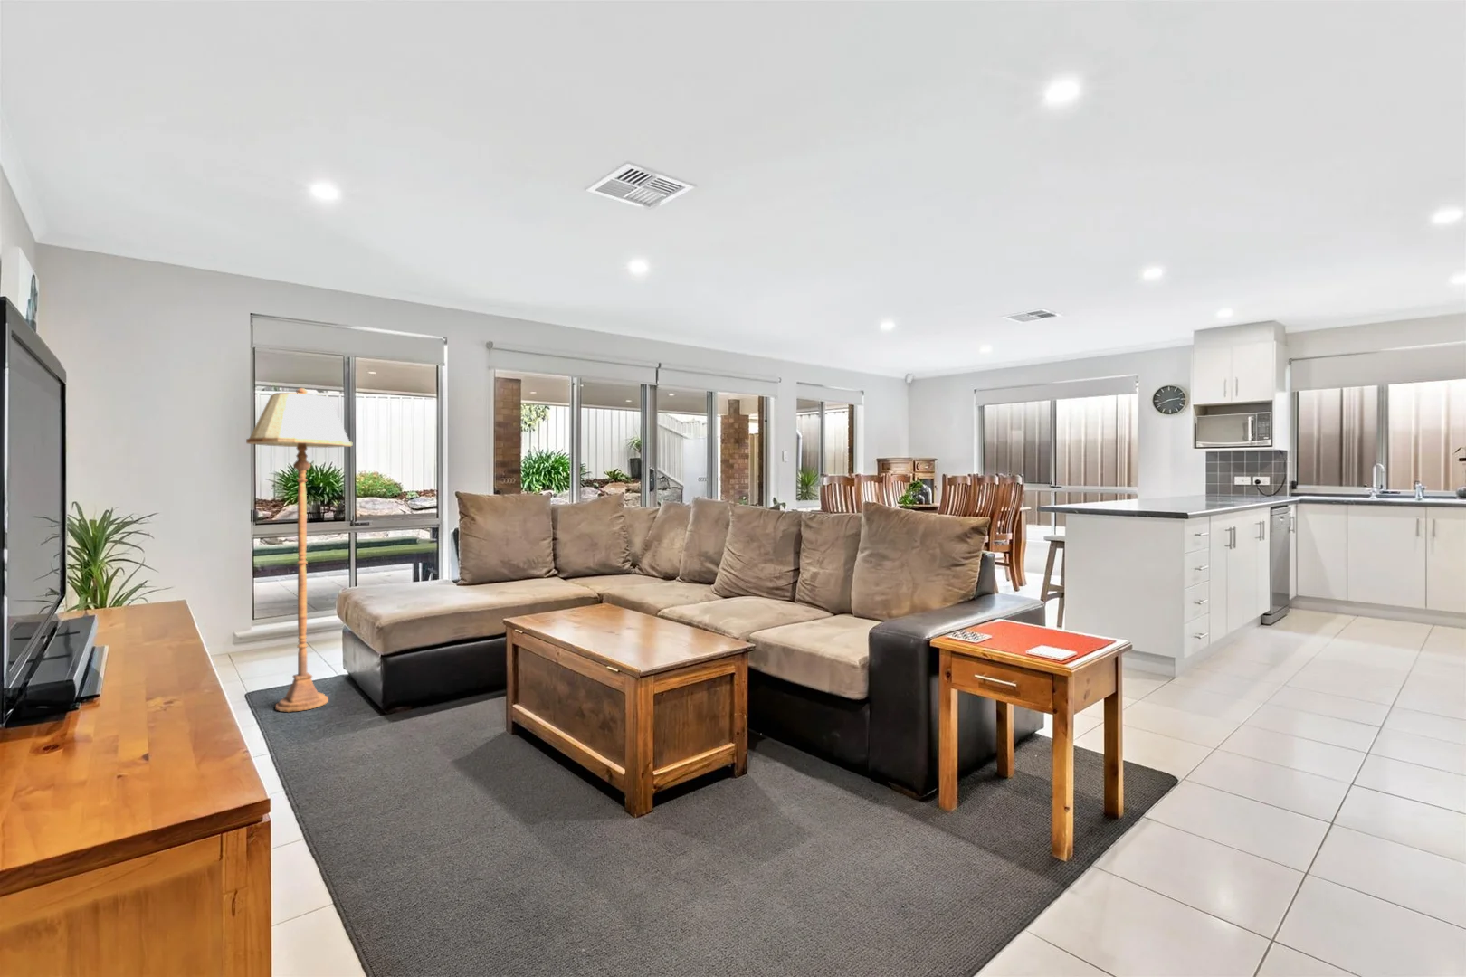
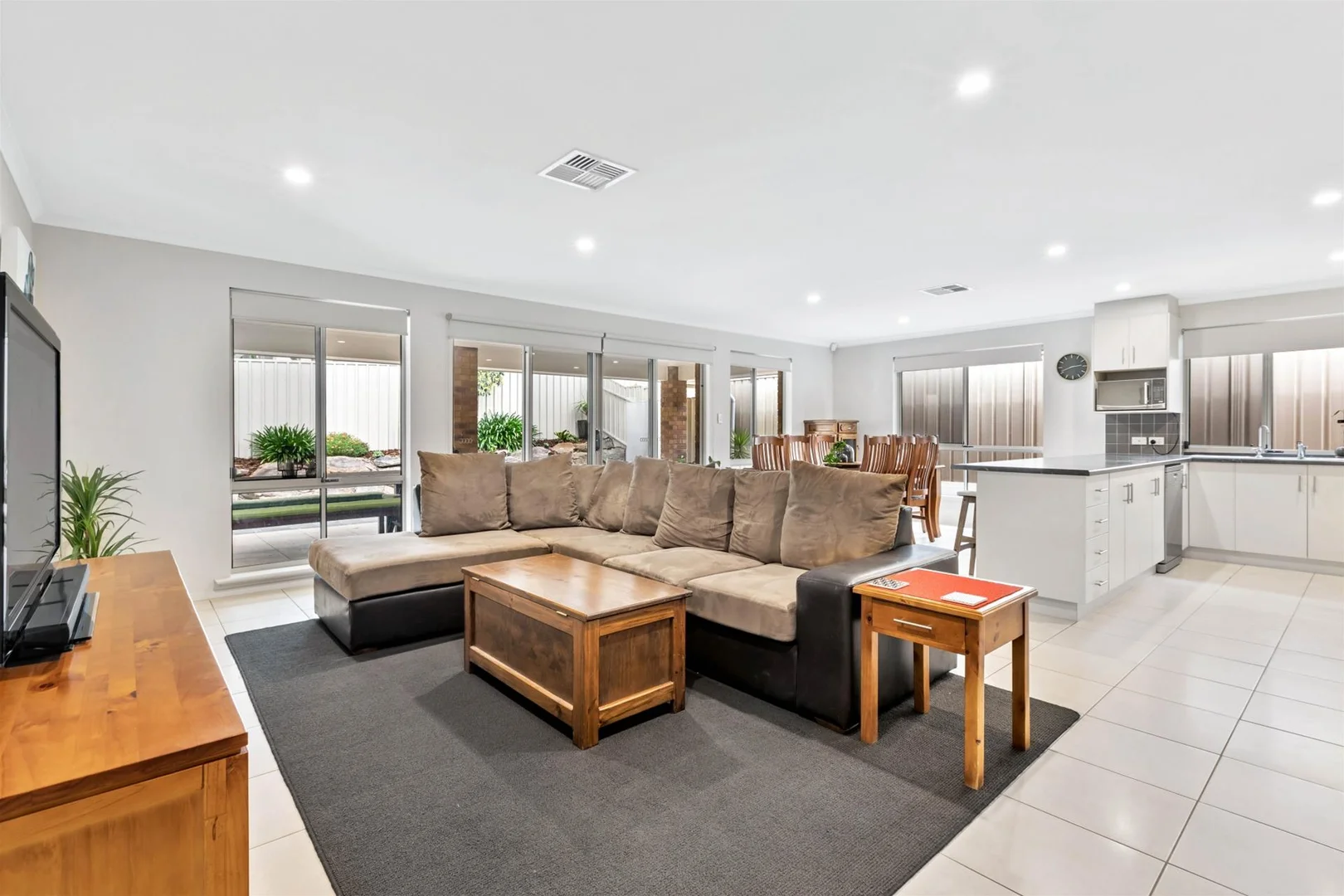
- floor lamp [245,387,353,713]
